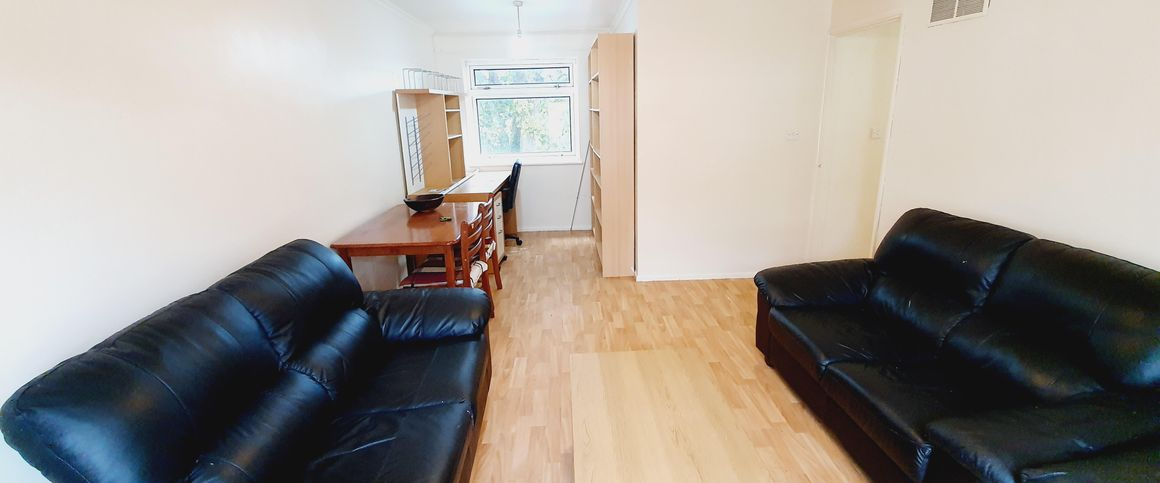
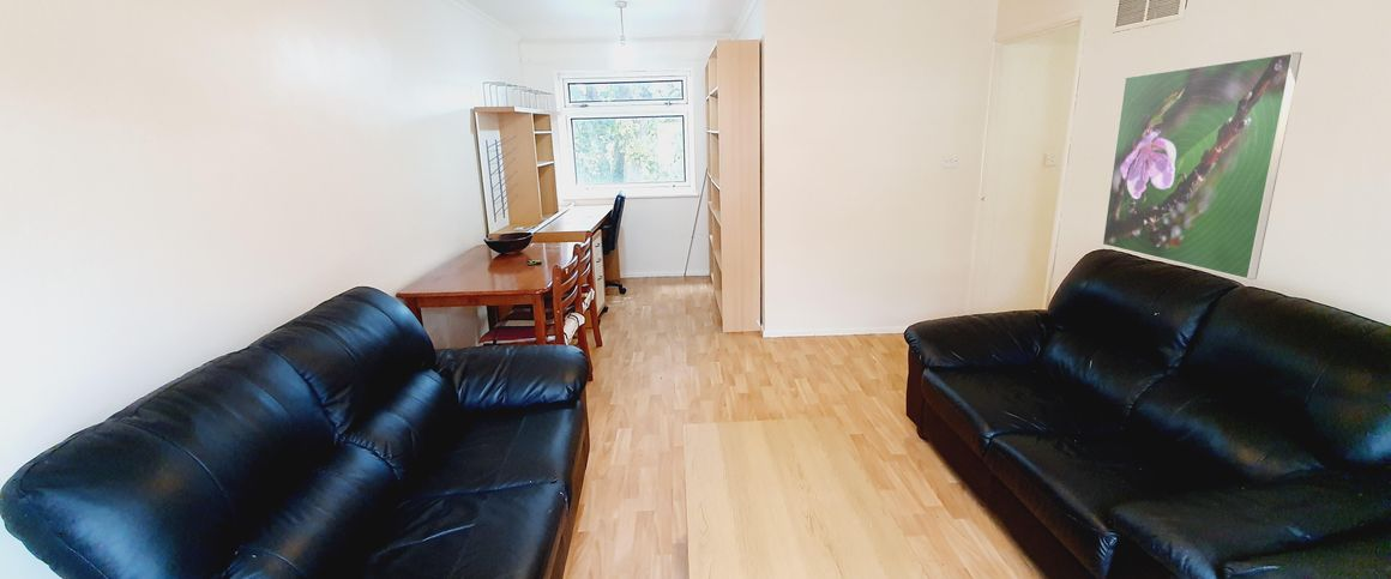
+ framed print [1101,52,1303,281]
